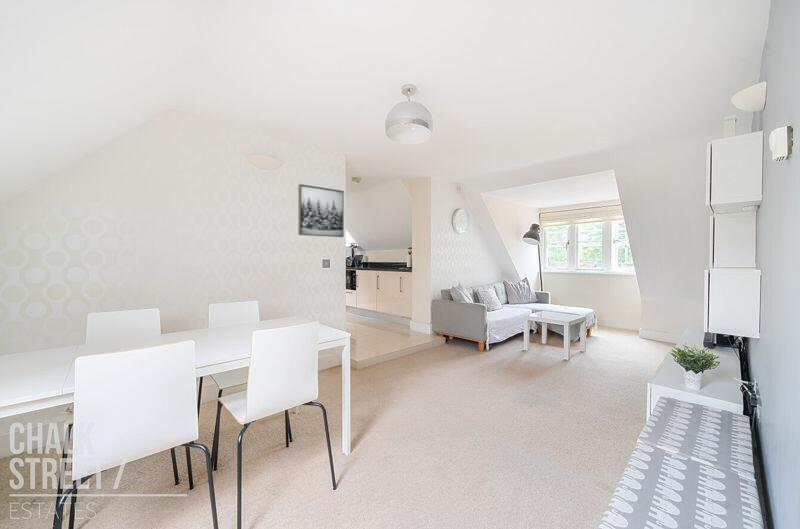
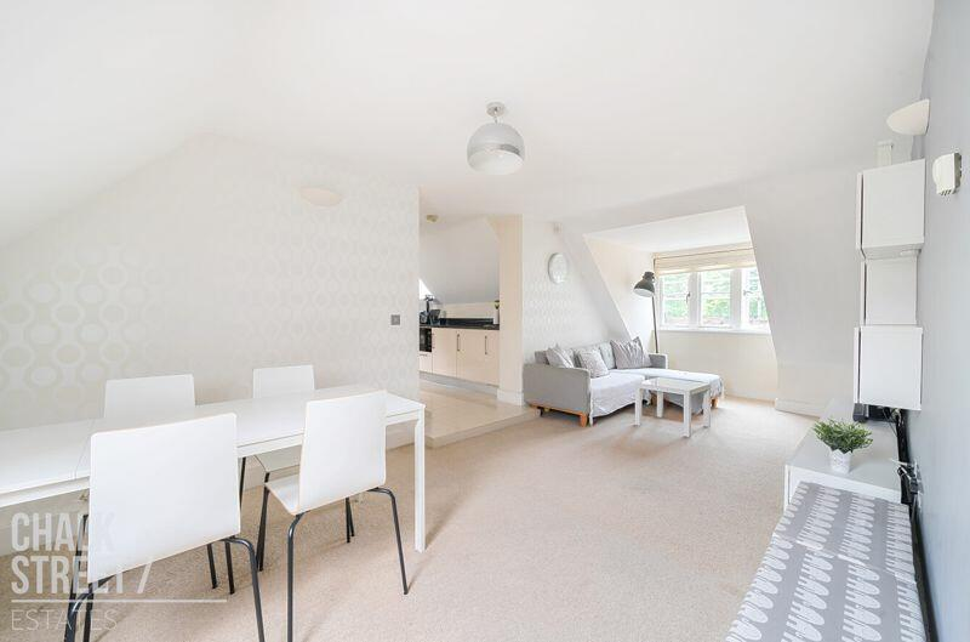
- wall art [297,183,345,238]
